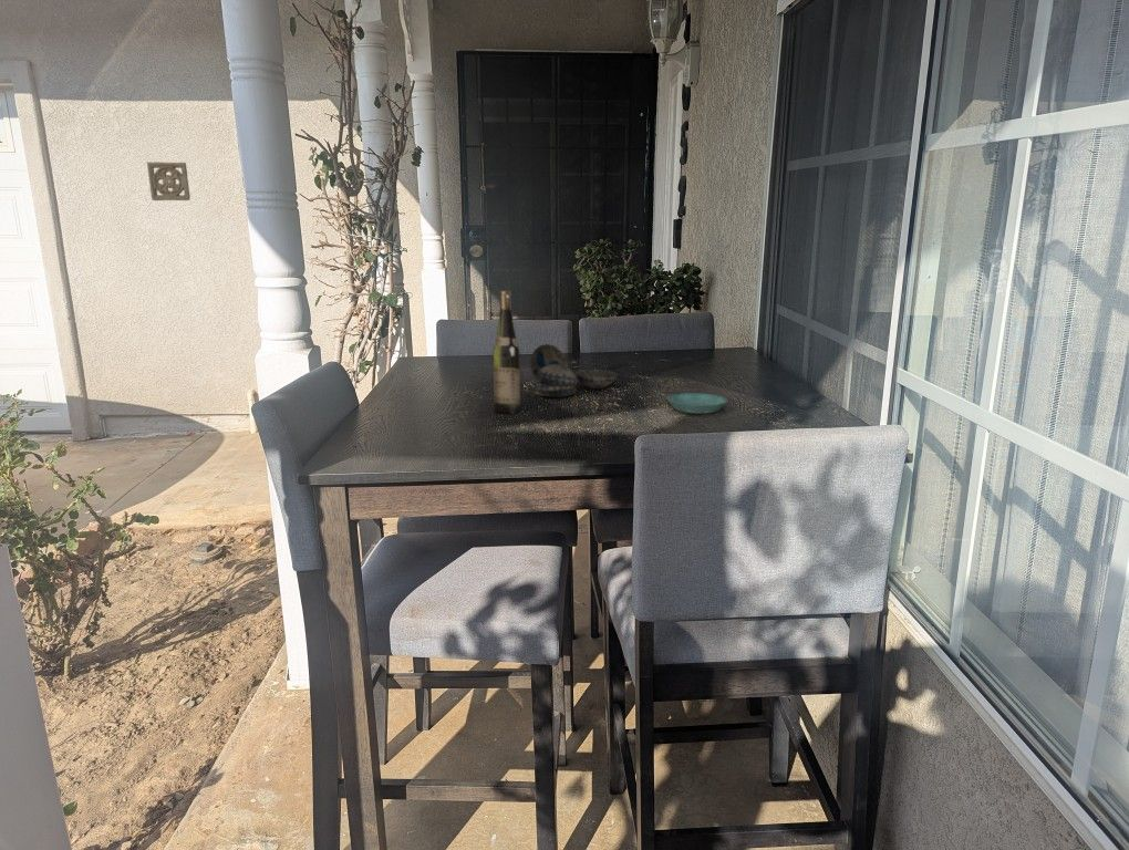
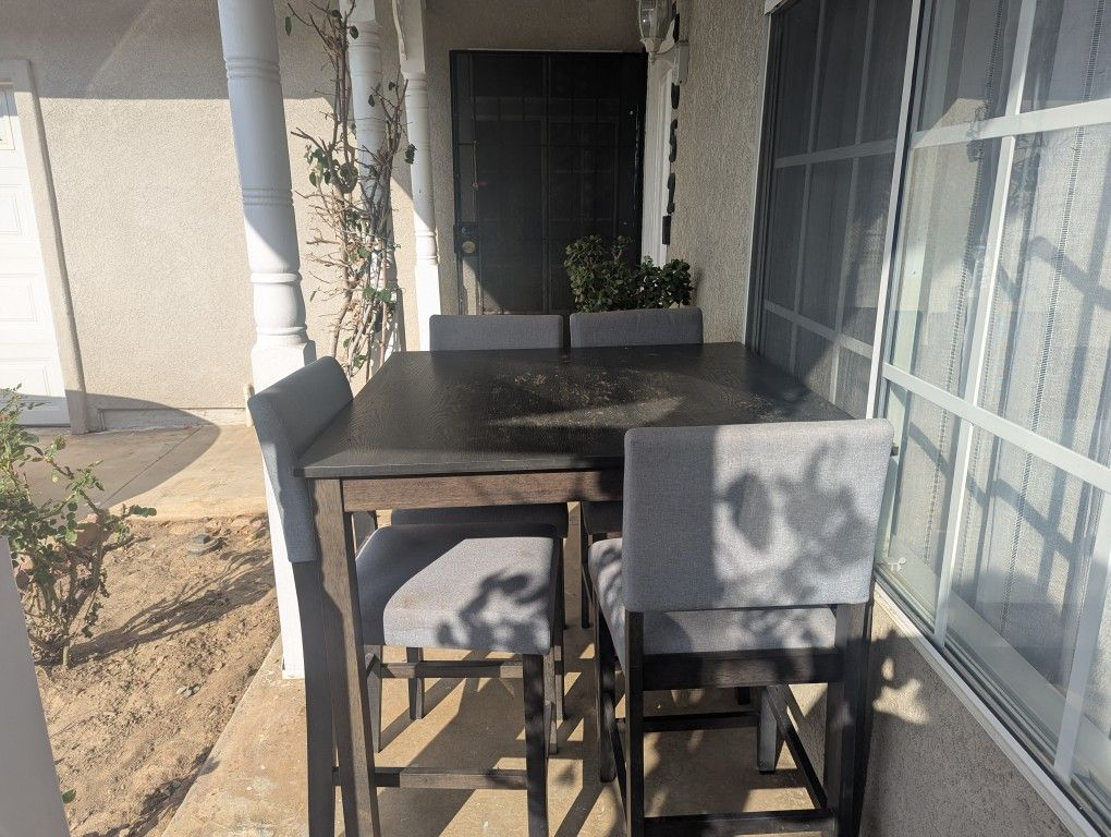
- saucer [666,392,728,415]
- wine bottle [491,290,521,414]
- wall ornament [146,160,191,201]
- decorative bowl [529,343,619,397]
